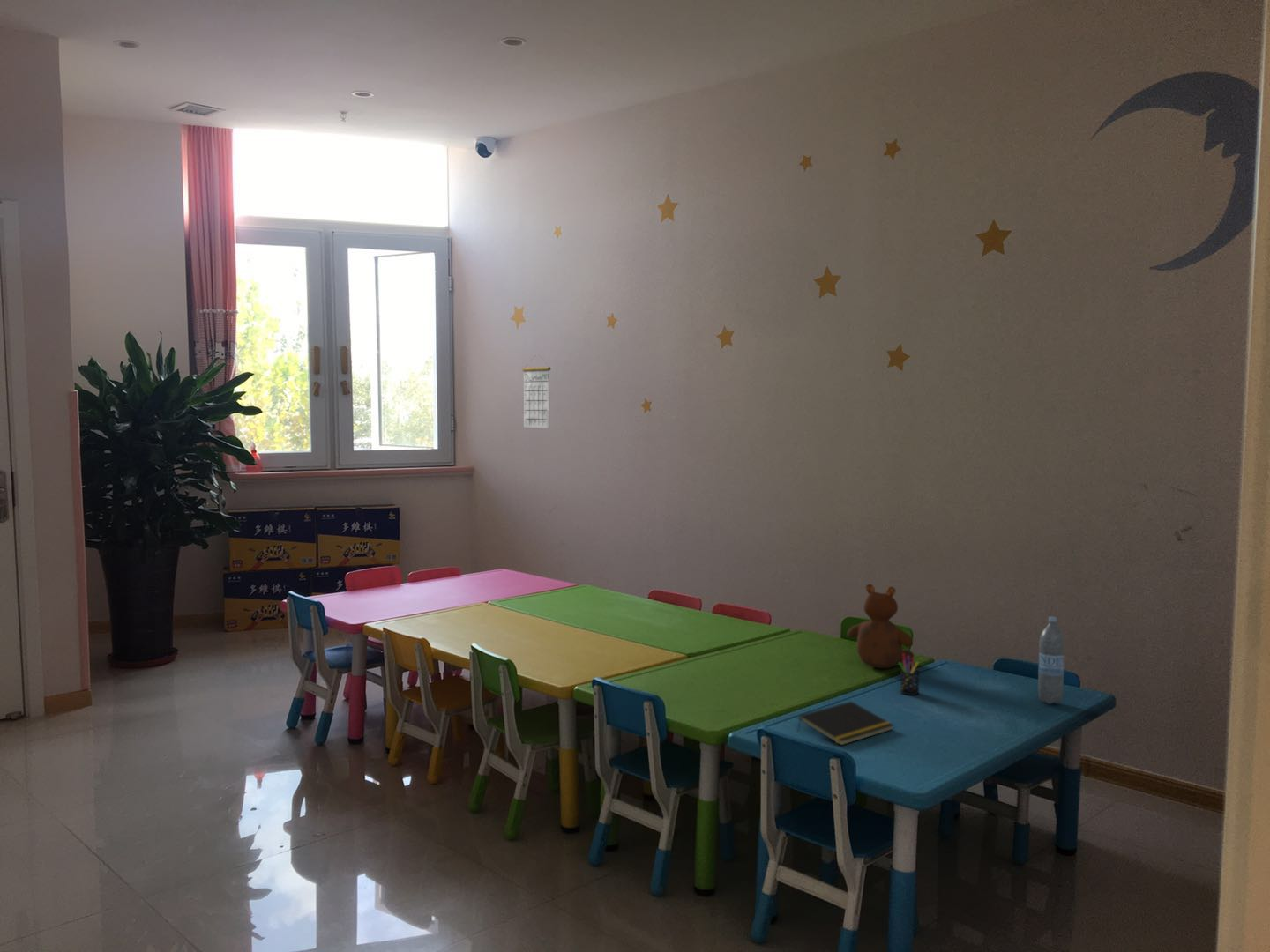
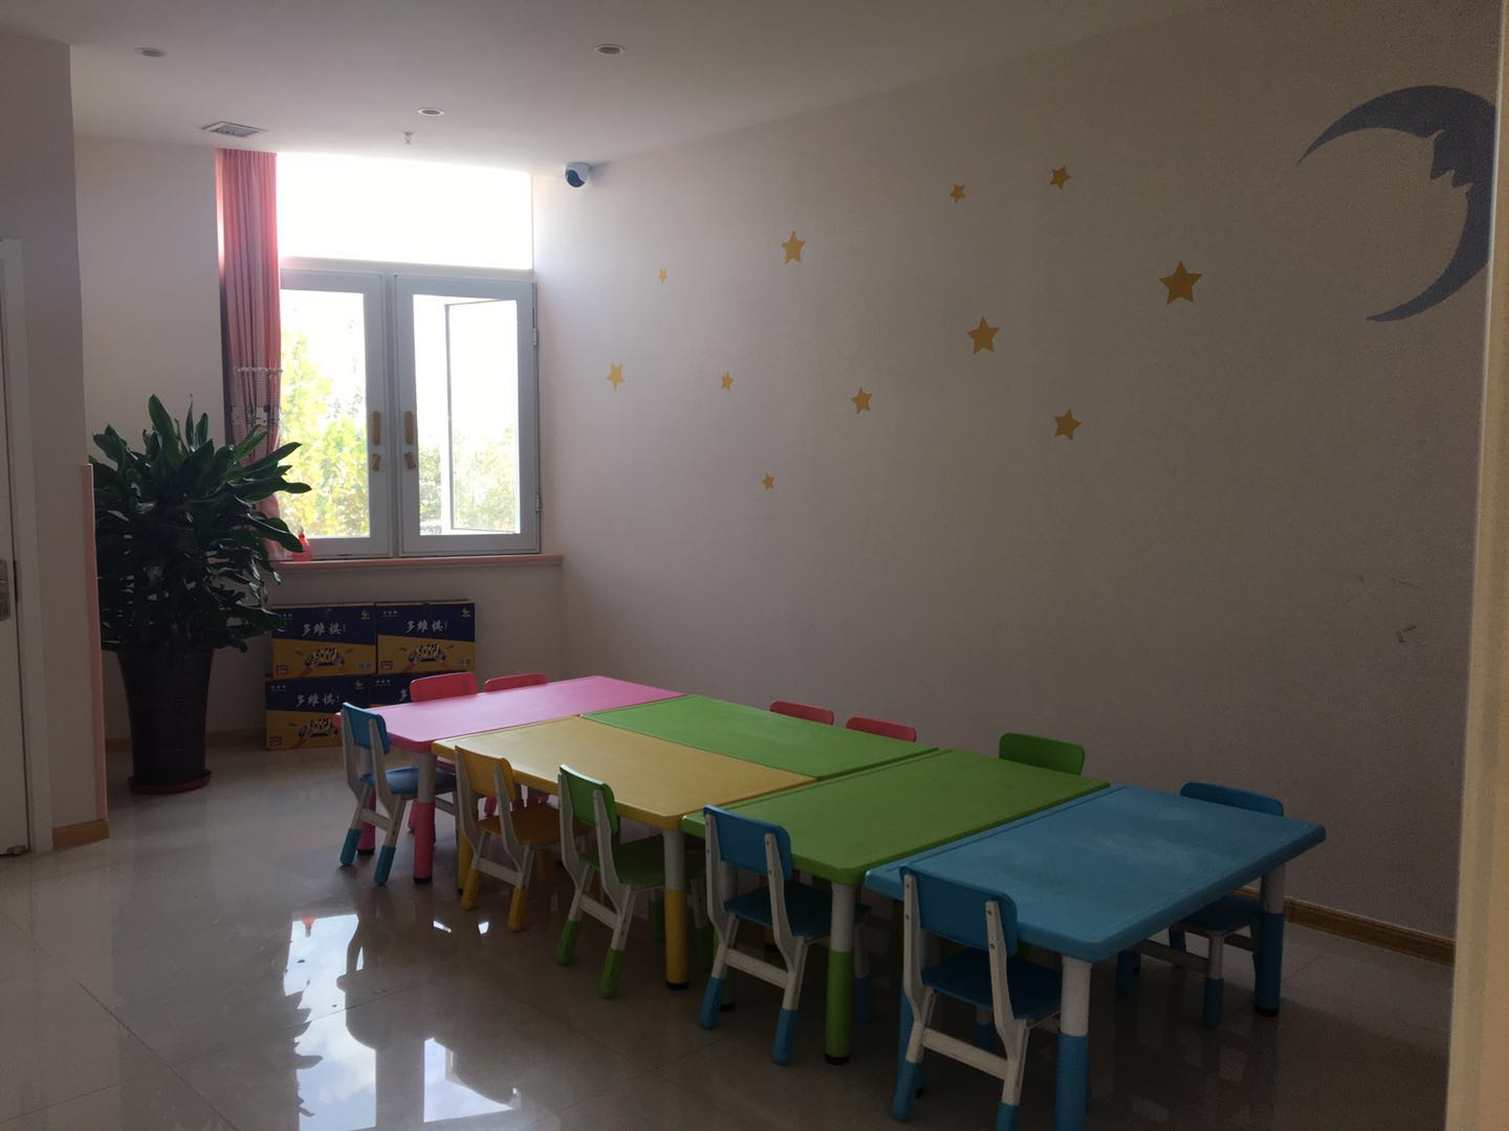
- teddy bear [847,584,915,669]
- calendar [521,356,551,429]
- notepad [796,701,895,747]
- pen holder [899,653,921,695]
- water bottle [1037,615,1065,705]
